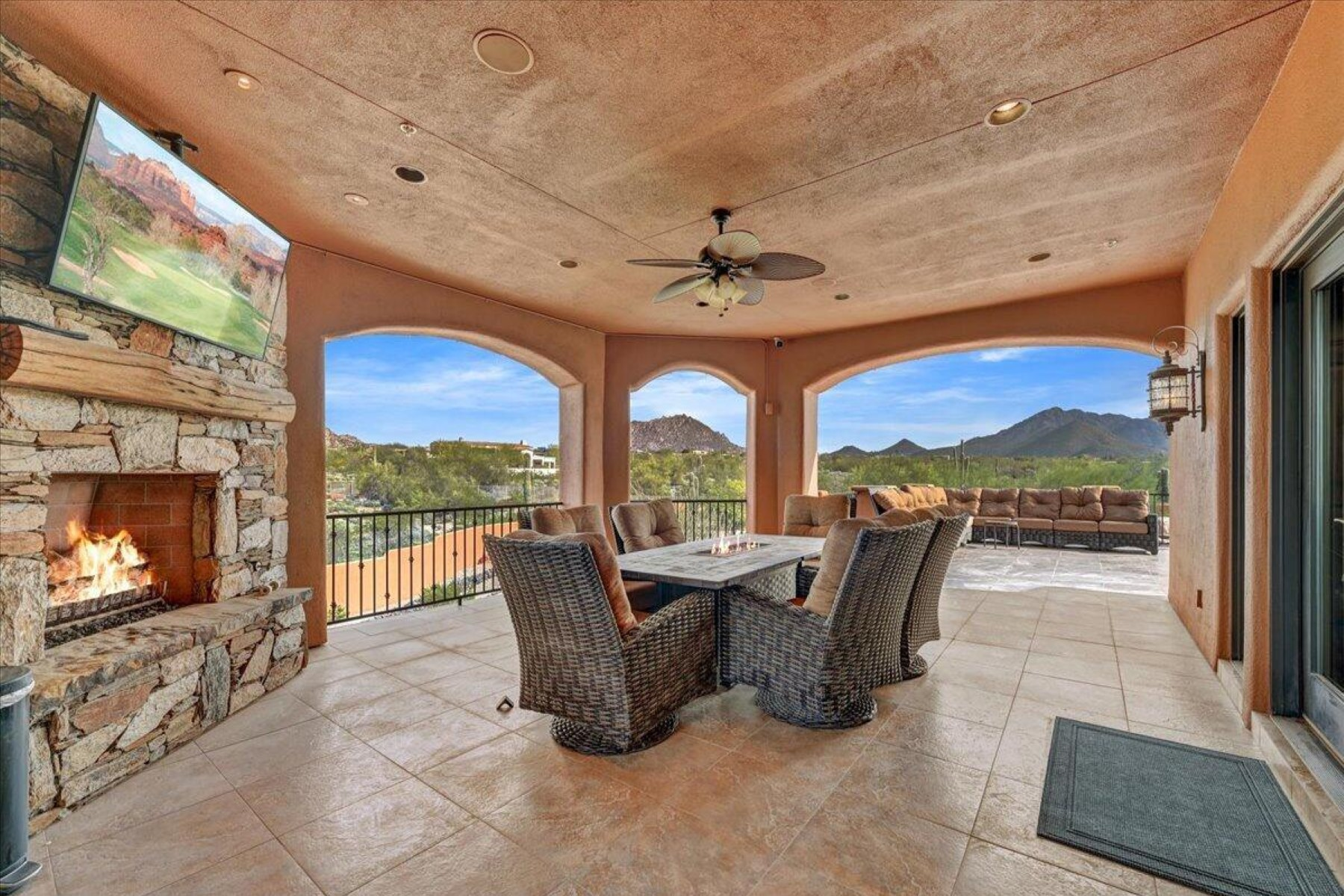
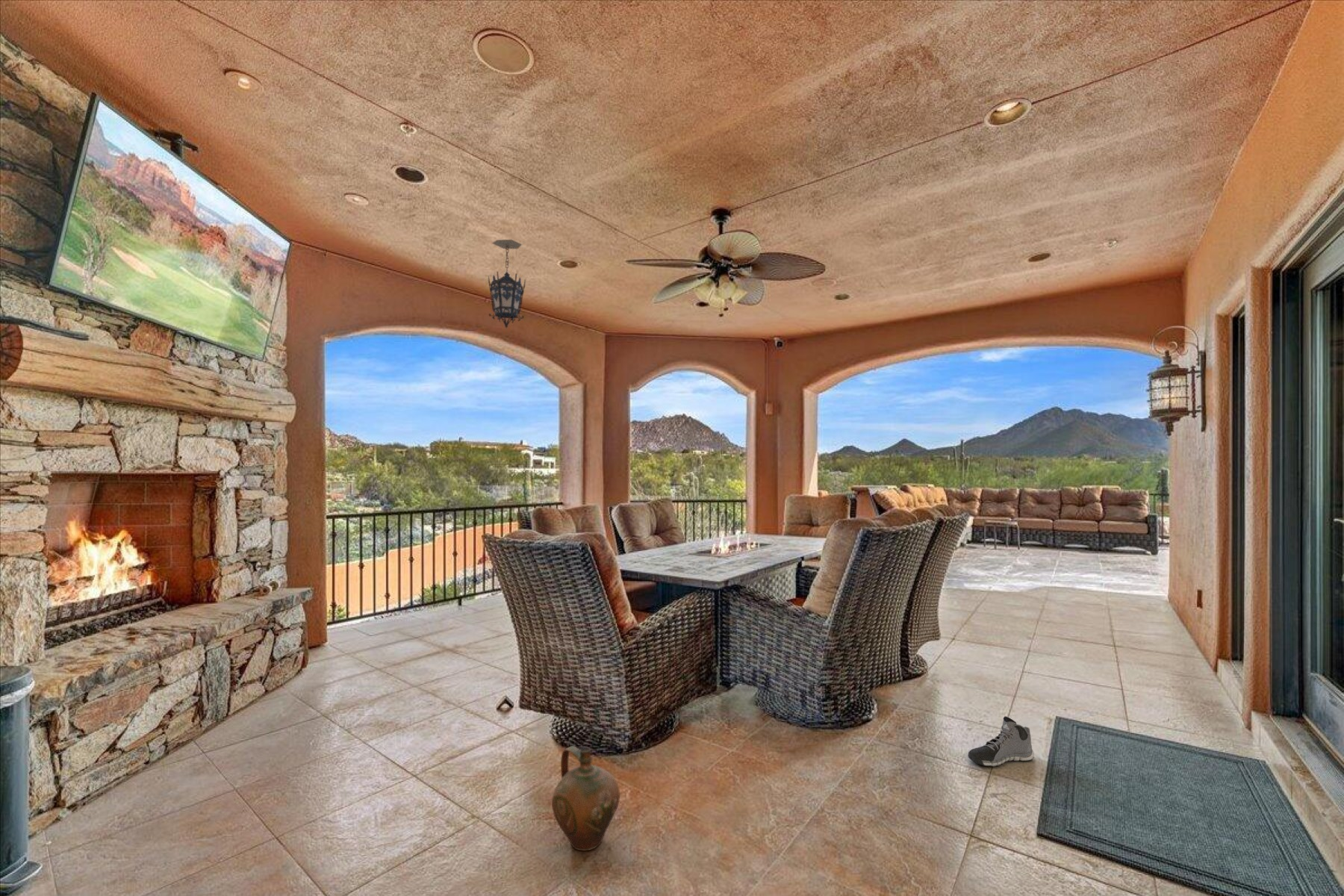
+ ceramic jug [551,745,620,852]
+ sneaker [967,715,1035,768]
+ hanging lantern [487,239,526,329]
